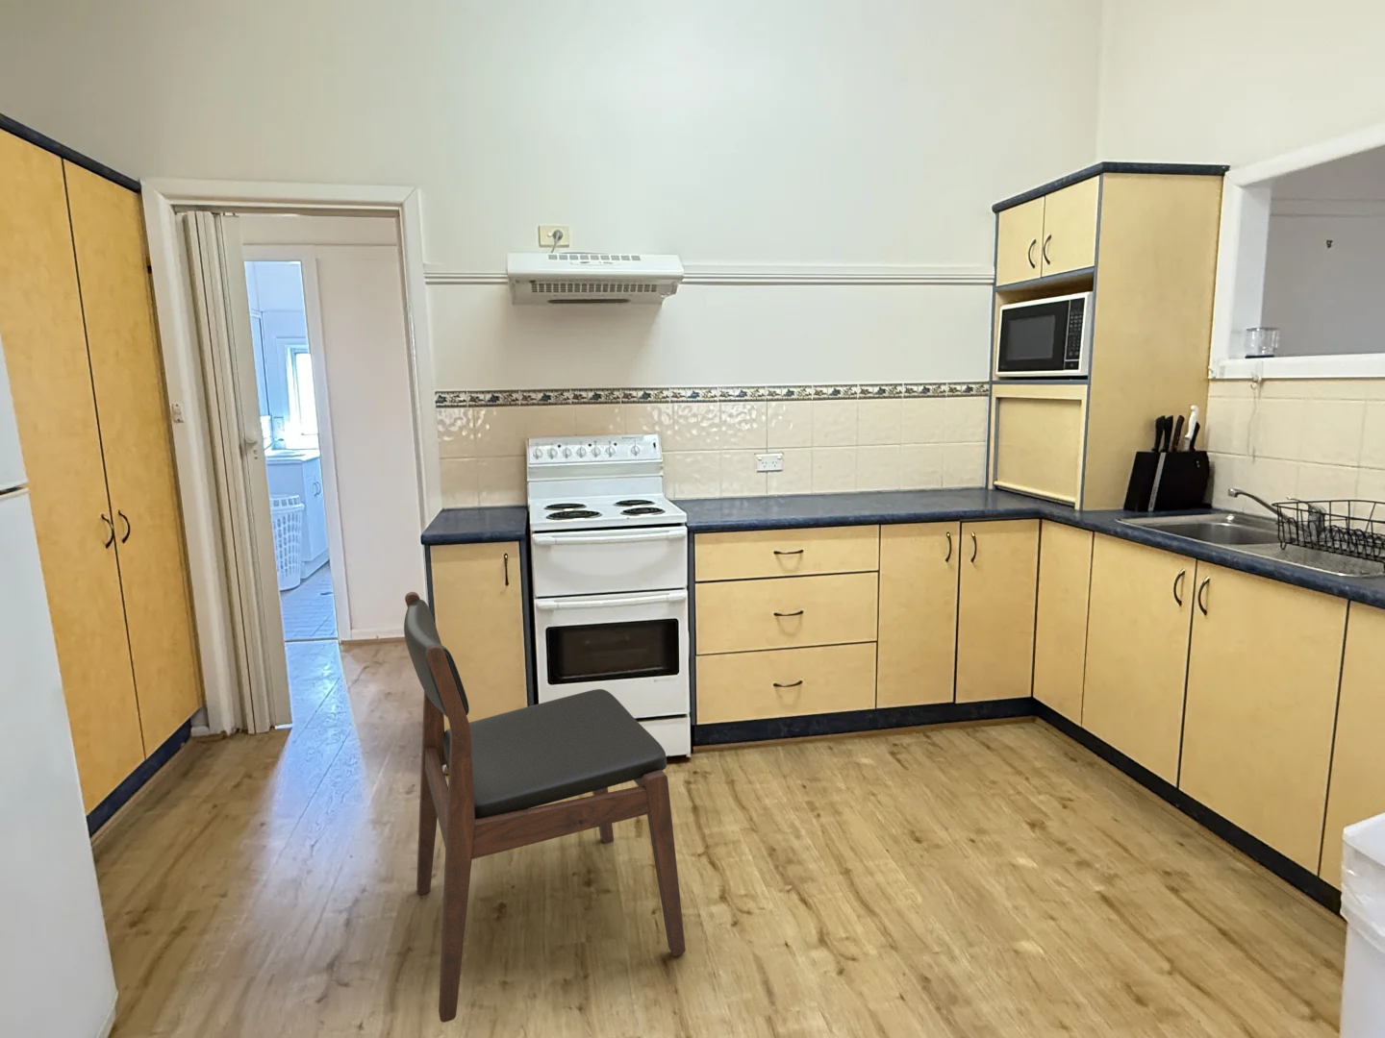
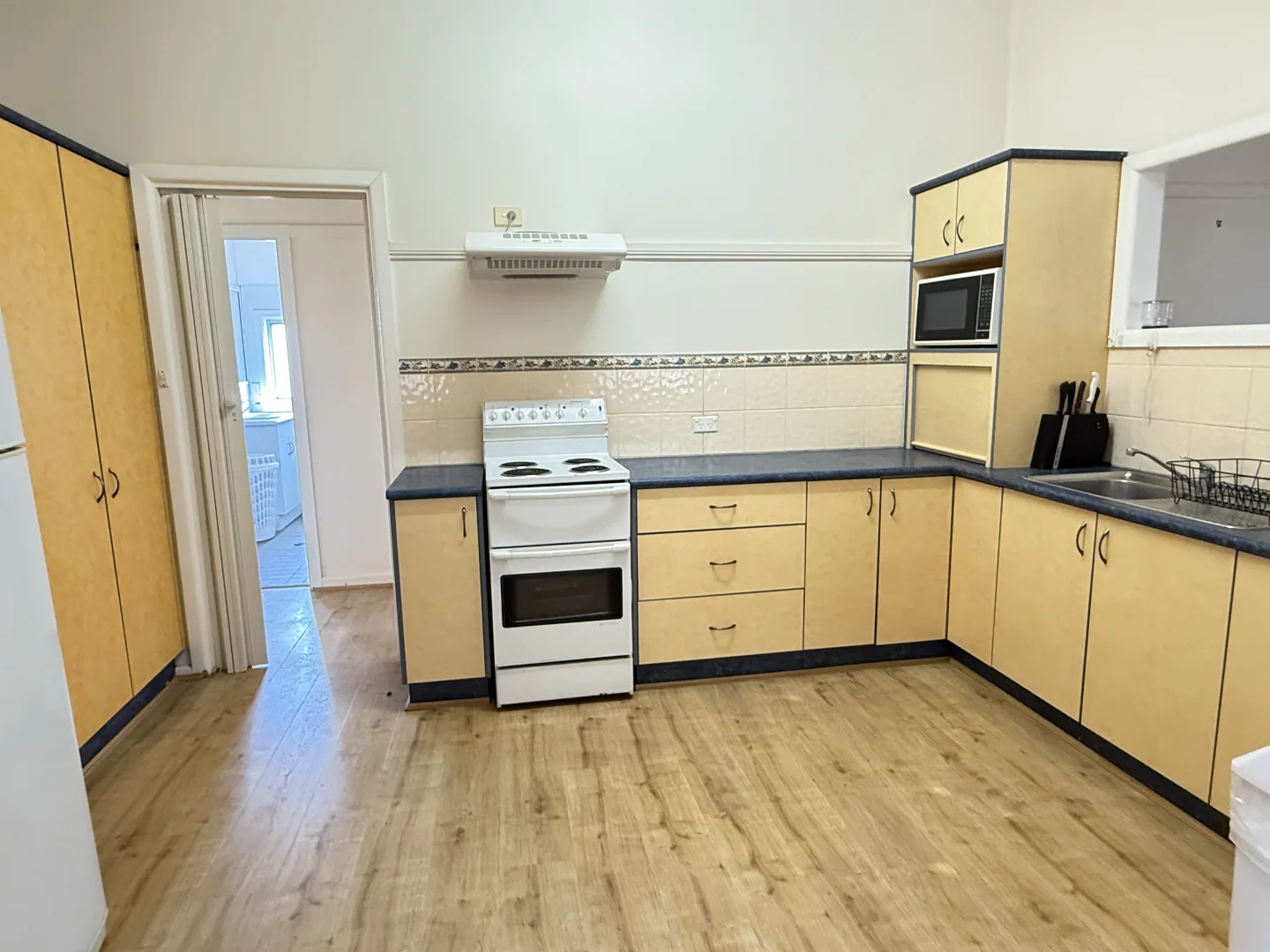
- dining chair [404,591,687,1024]
